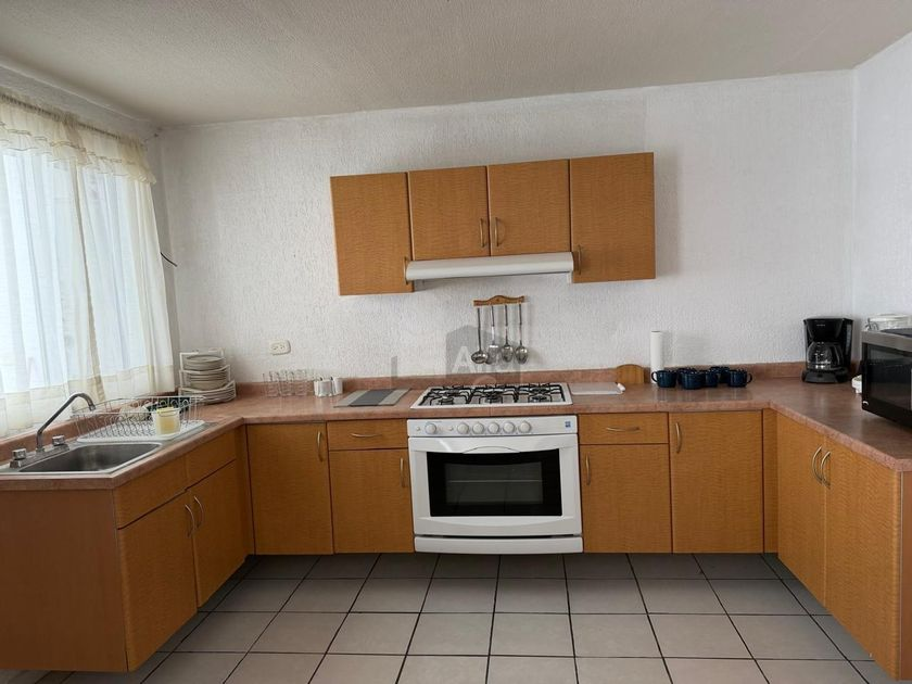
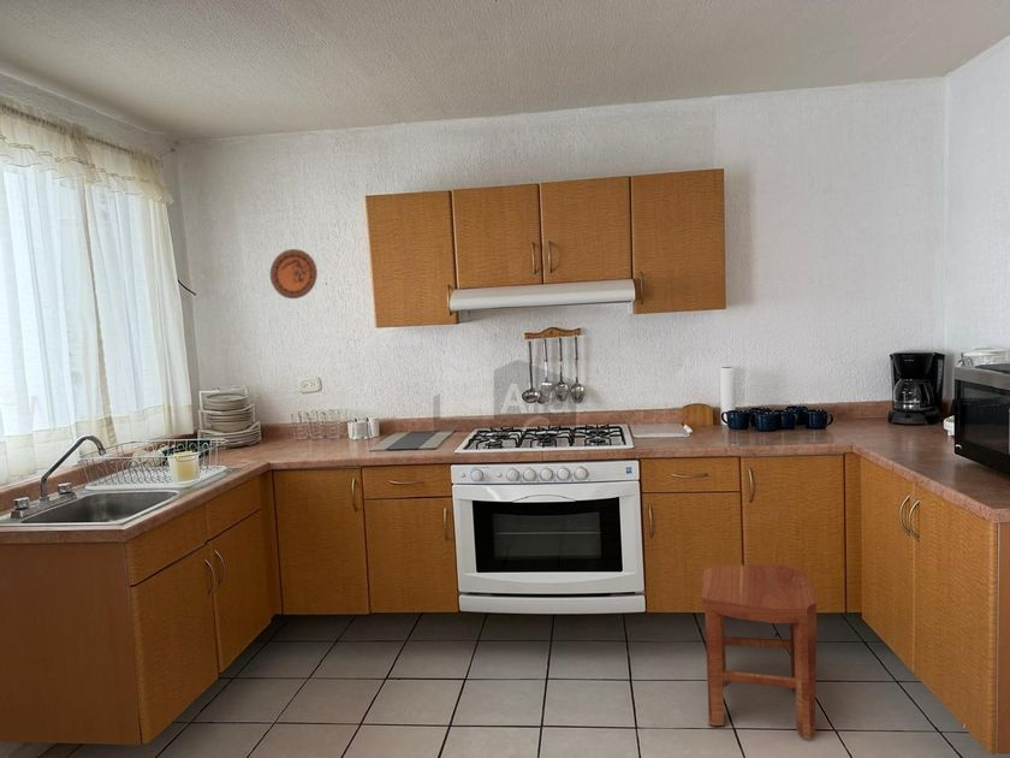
+ stool [700,564,818,740]
+ decorative plate [269,248,319,300]
